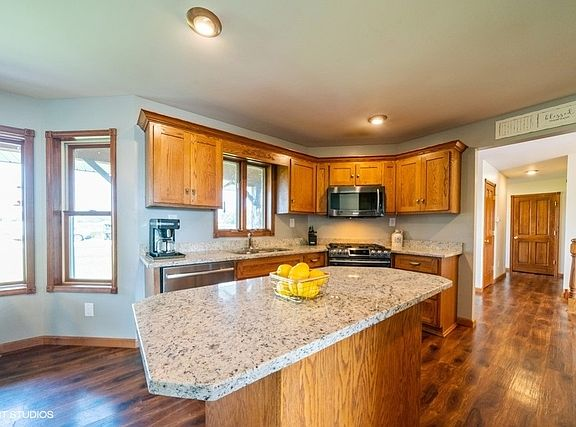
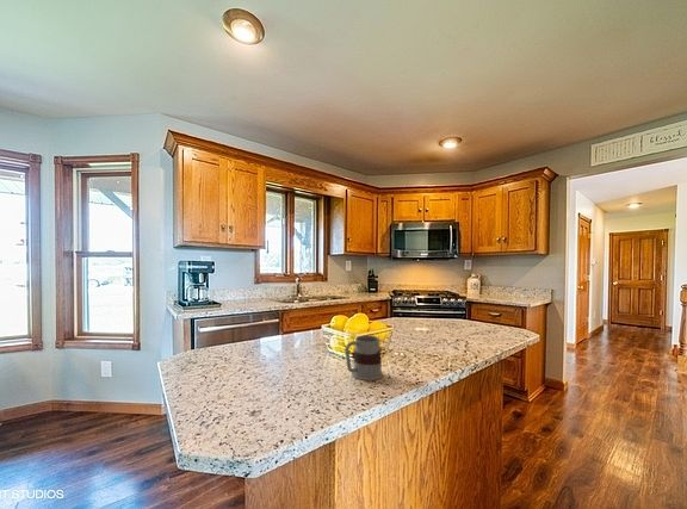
+ mug [345,334,384,381]
